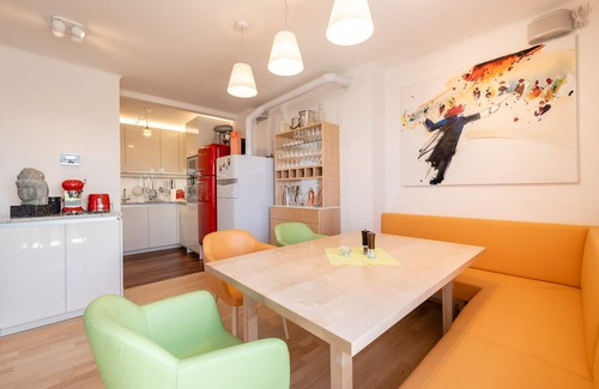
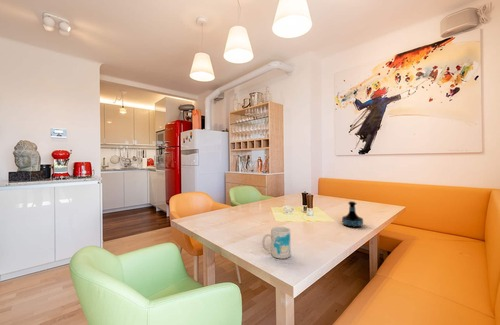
+ tequila bottle [341,200,364,228]
+ mug [261,226,292,260]
